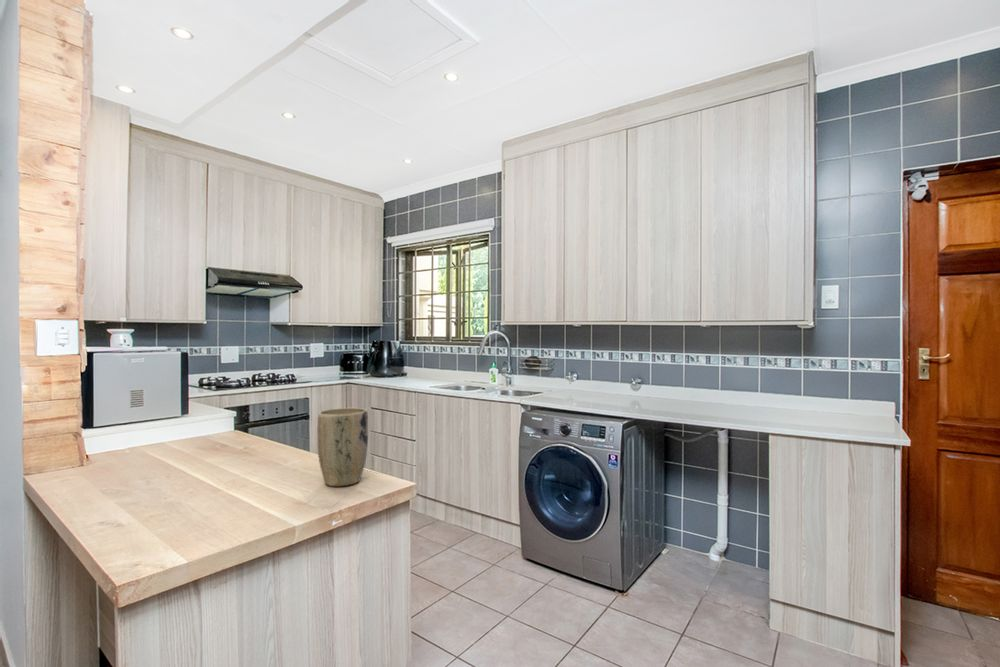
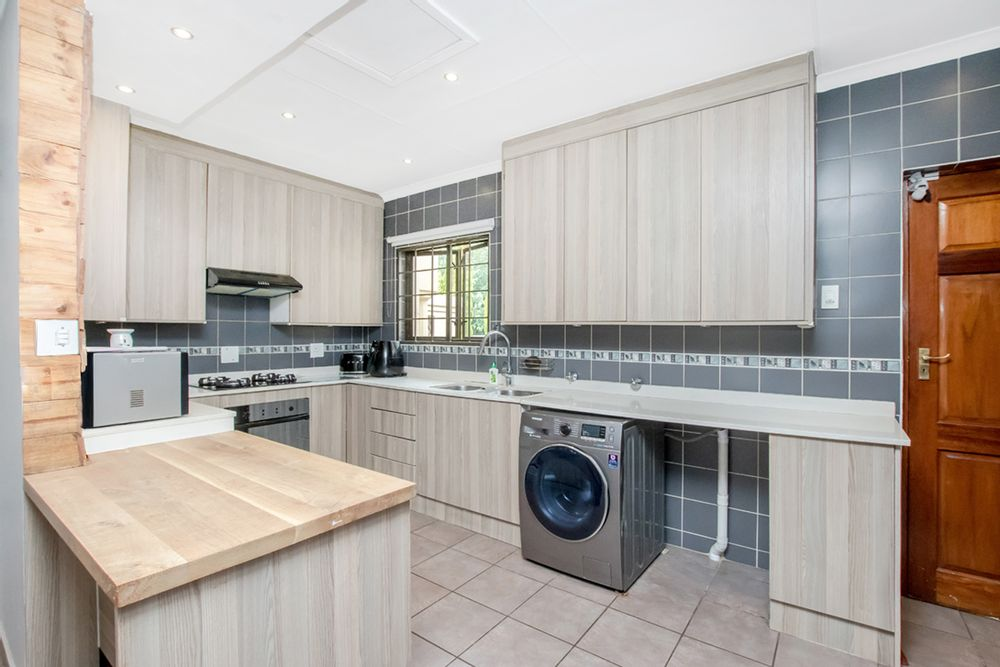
- plant pot [316,407,369,487]
